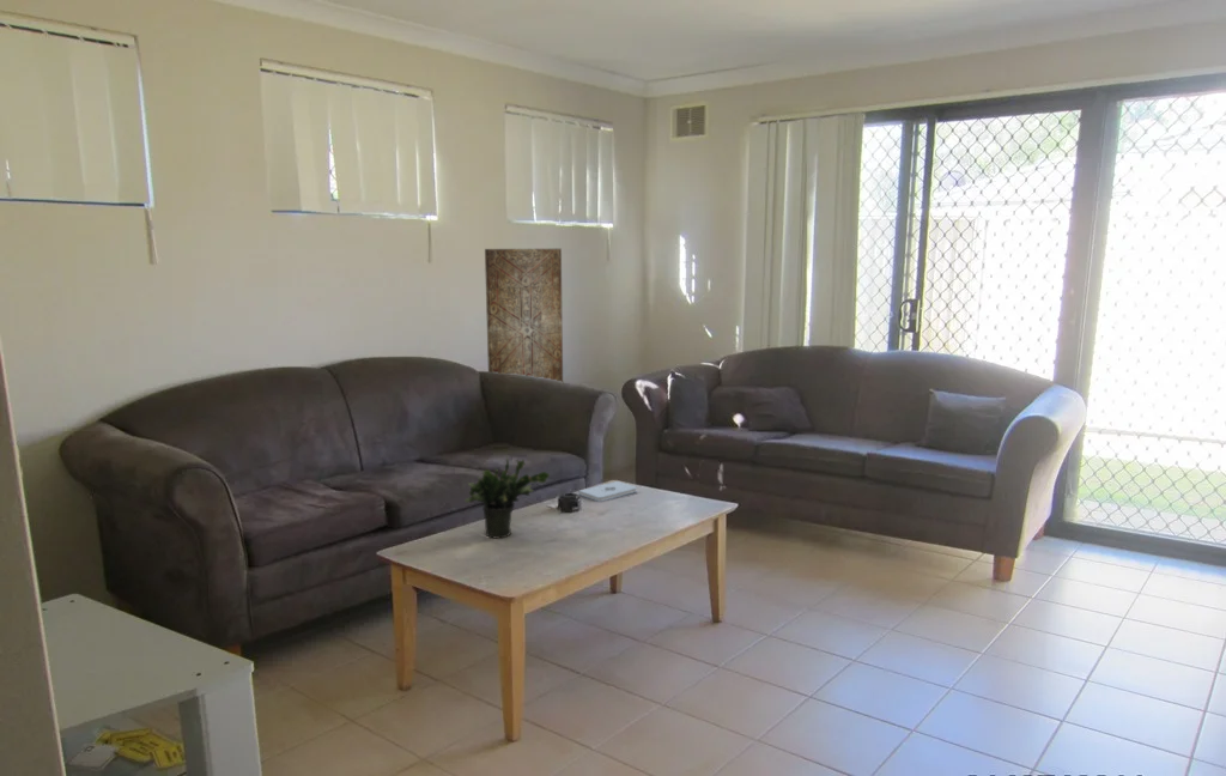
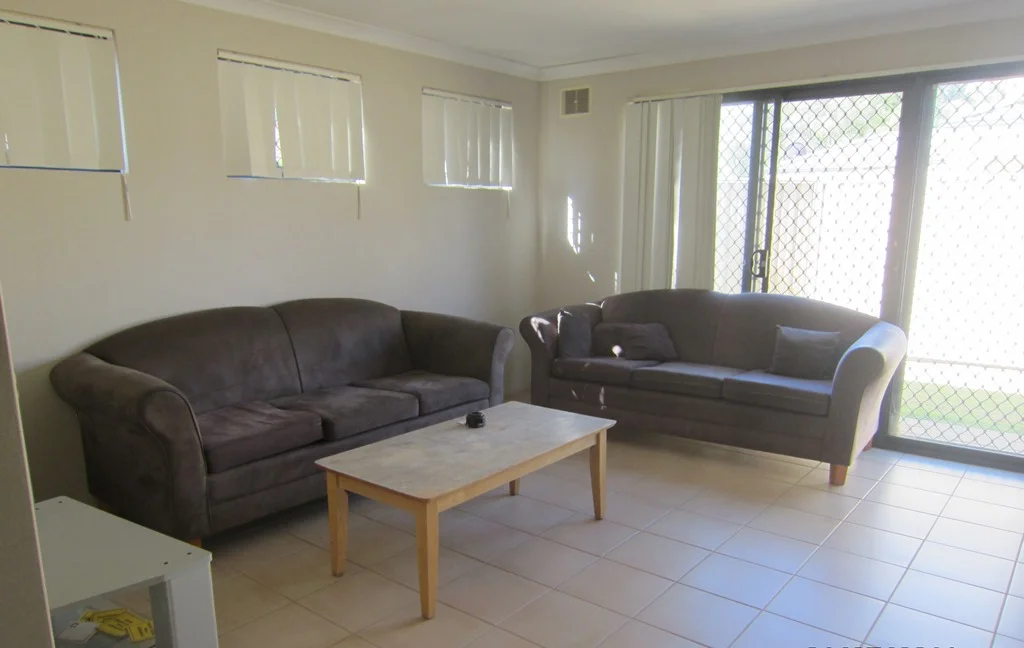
- wall art [484,248,564,383]
- notepad [578,480,638,502]
- potted plant [463,456,551,540]
